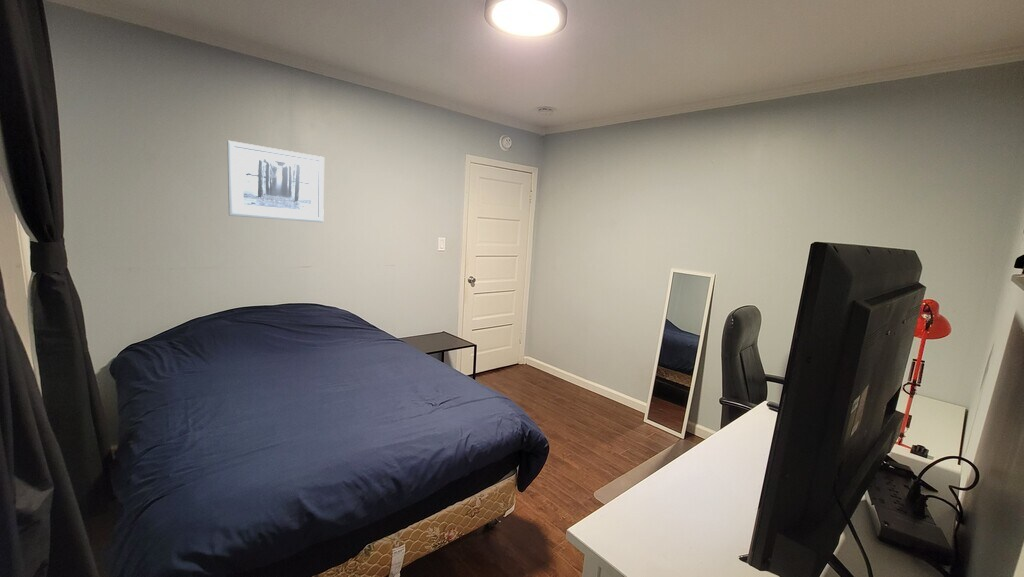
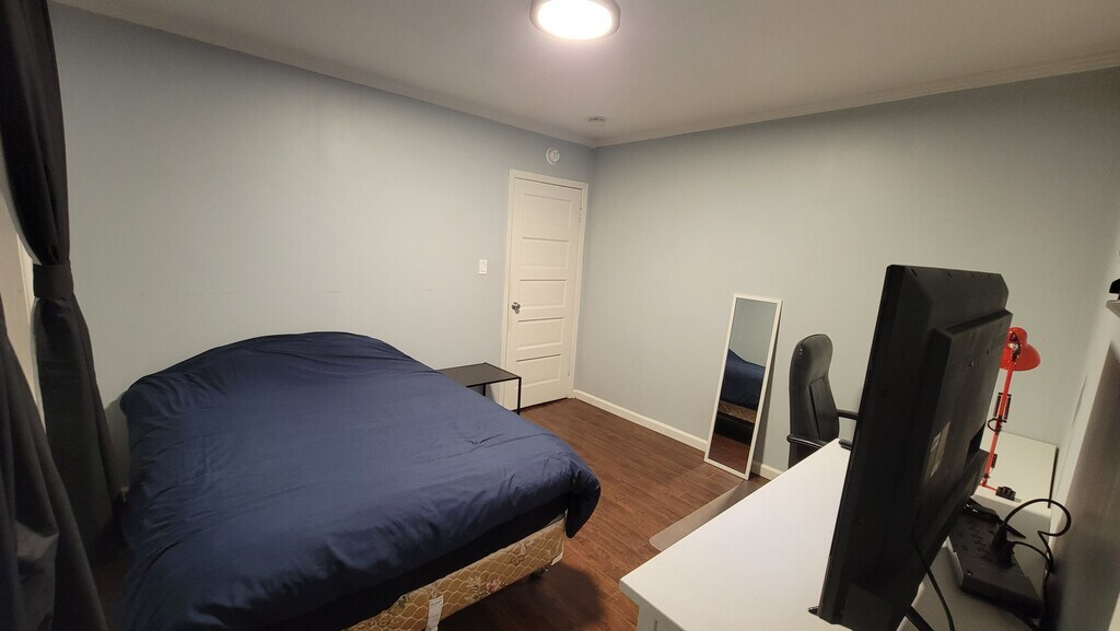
- wall art [226,140,325,223]
